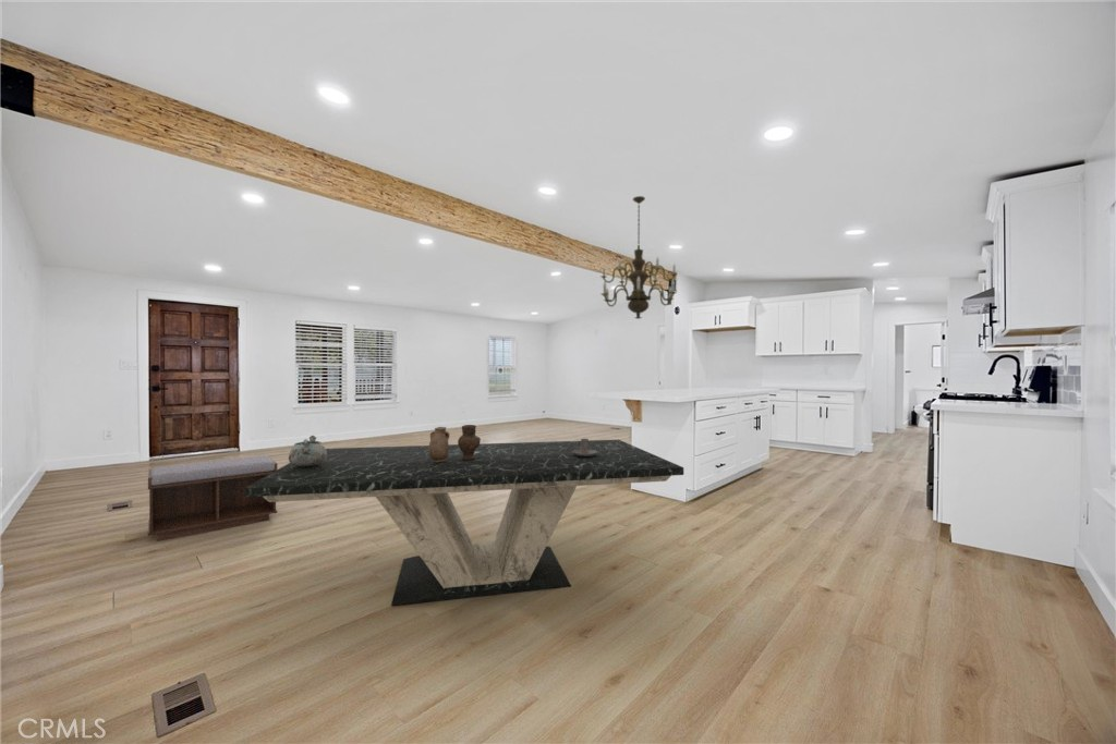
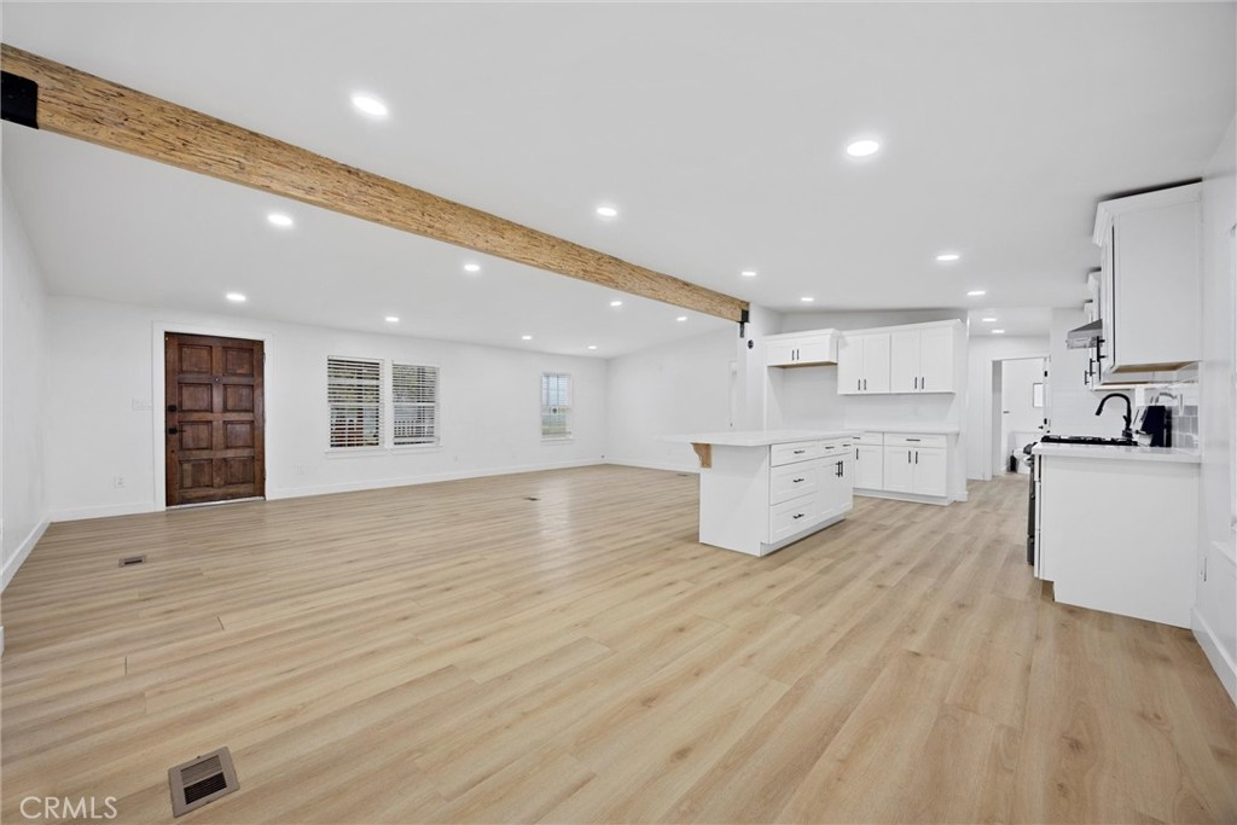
- dining table [244,439,684,607]
- chandelier [601,195,679,320]
- bench [147,454,278,541]
- decorative bowl [288,435,327,467]
- candle holder [572,438,597,456]
- vase [428,424,482,462]
